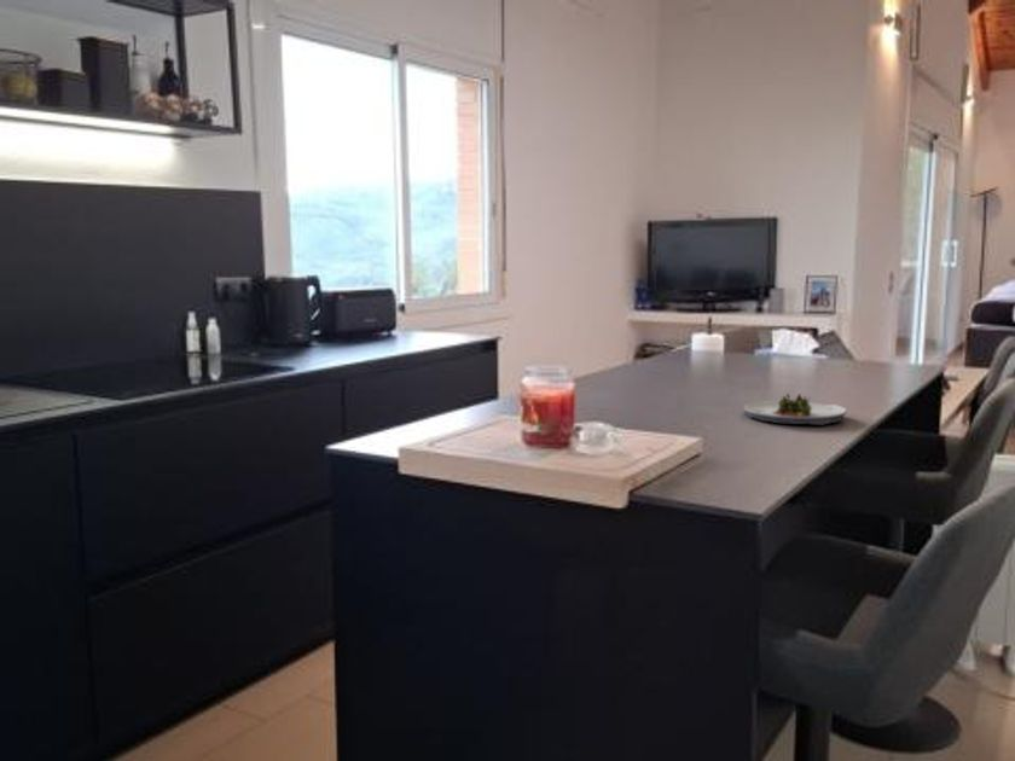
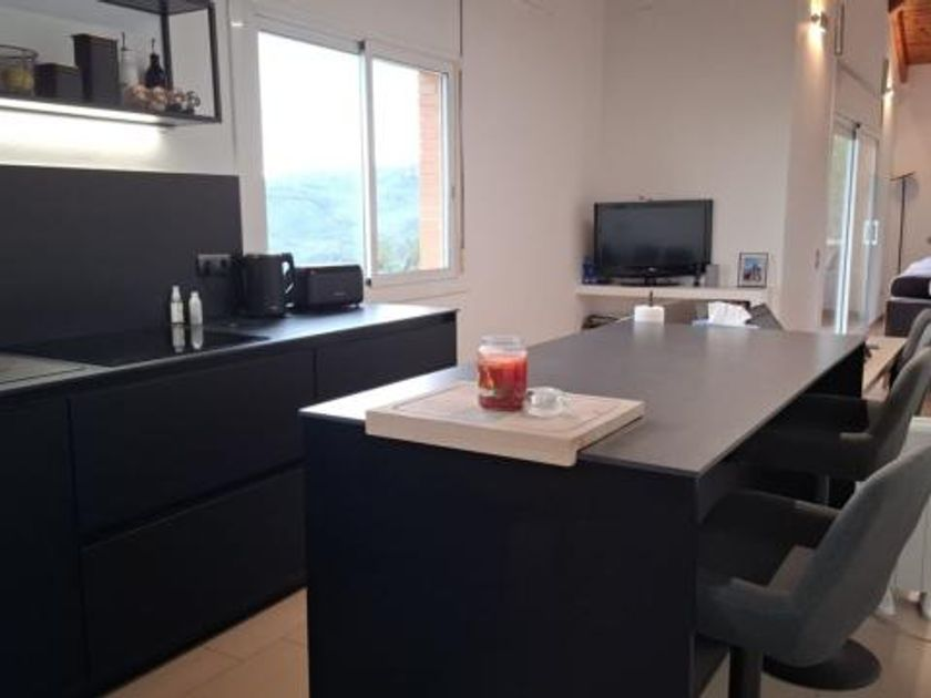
- salad plate [742,393,848,426]
